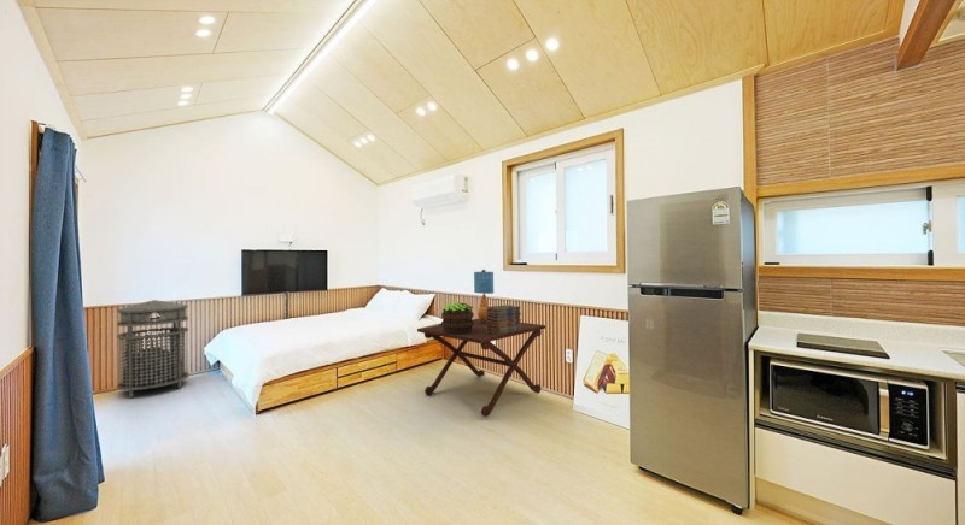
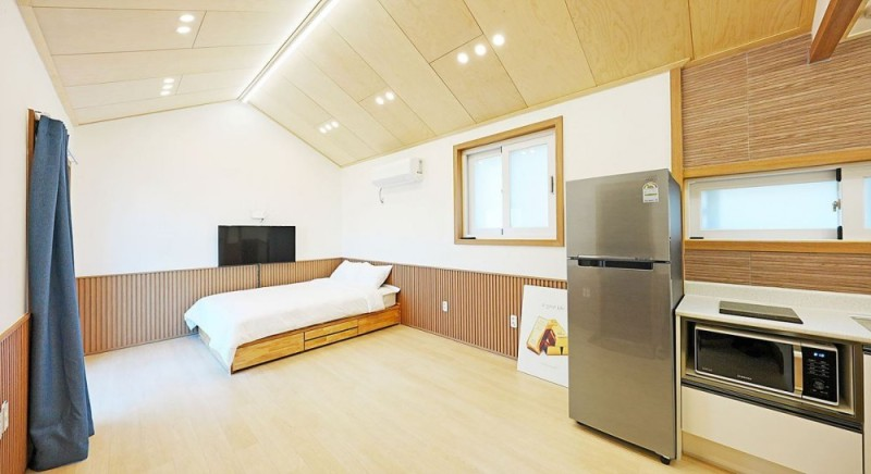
- trash can [116,299,189,399]
- table lamp [473,269,495,324]
- side table [416,318,546,418]
- book stack [485,303,522,335]
- potted plant [440,301,475,335]
